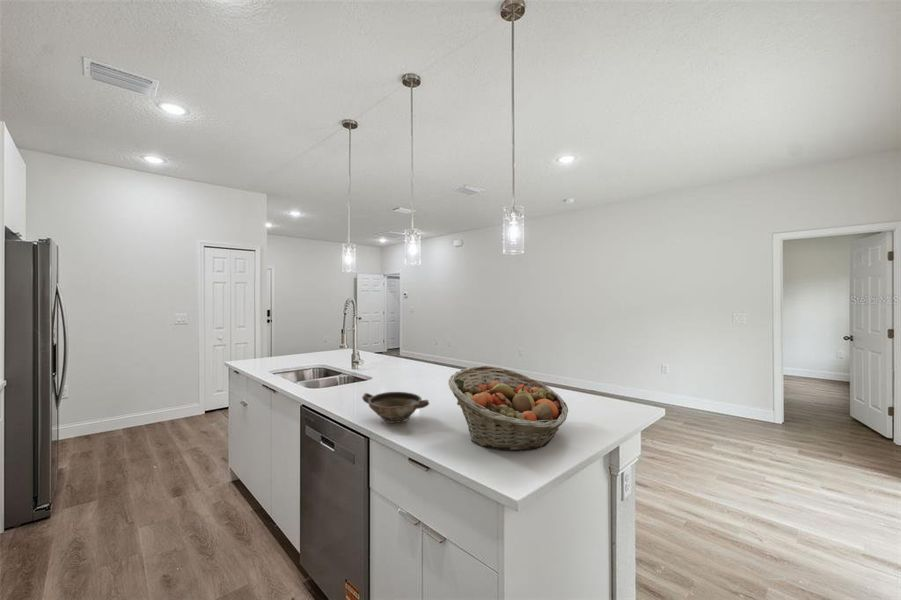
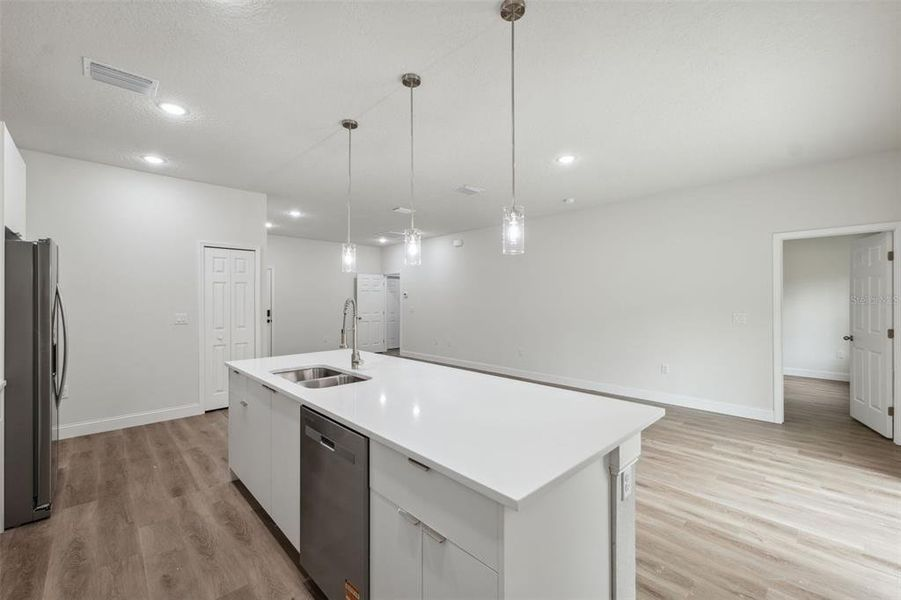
- bowl [361,391,430,424]
- fruit basket [447,365,569,452]
